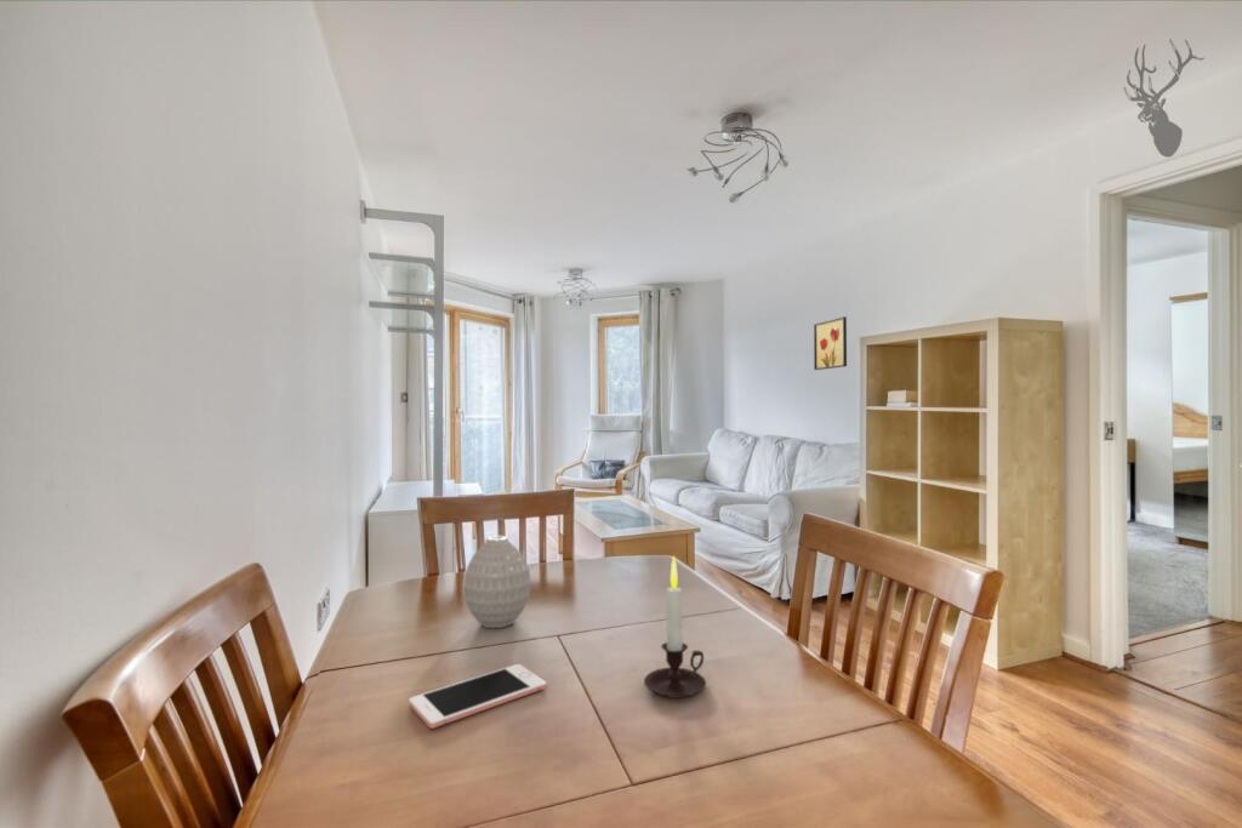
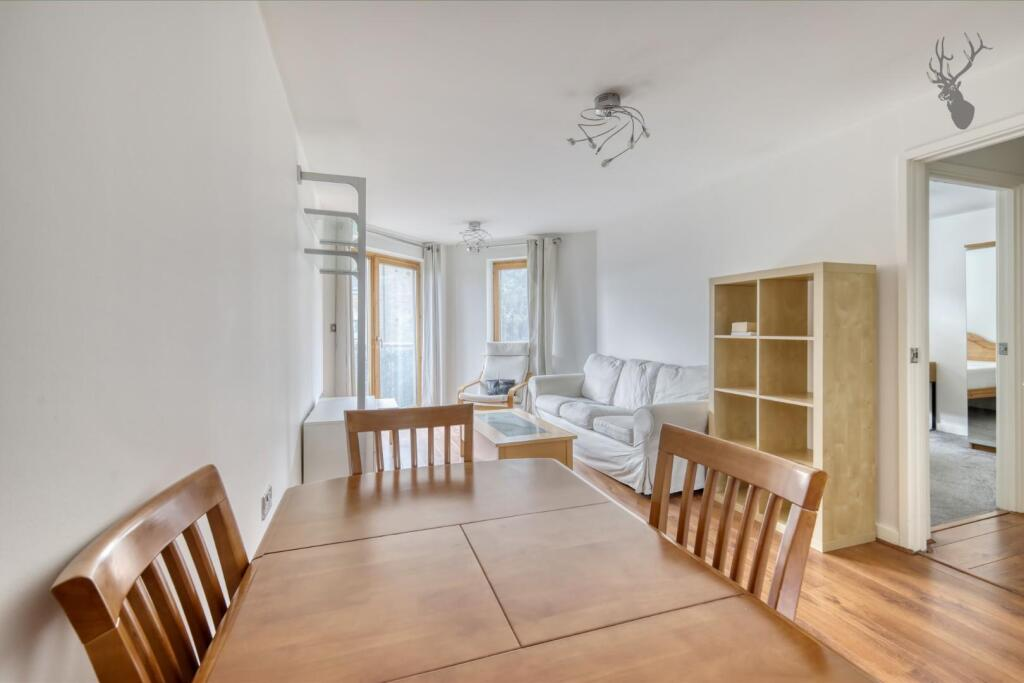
- vase [462,535,532,629]
- wall art [813,315,848,371]
- cell phone [408,663,548,730]
- candle [643,554,707,699]
